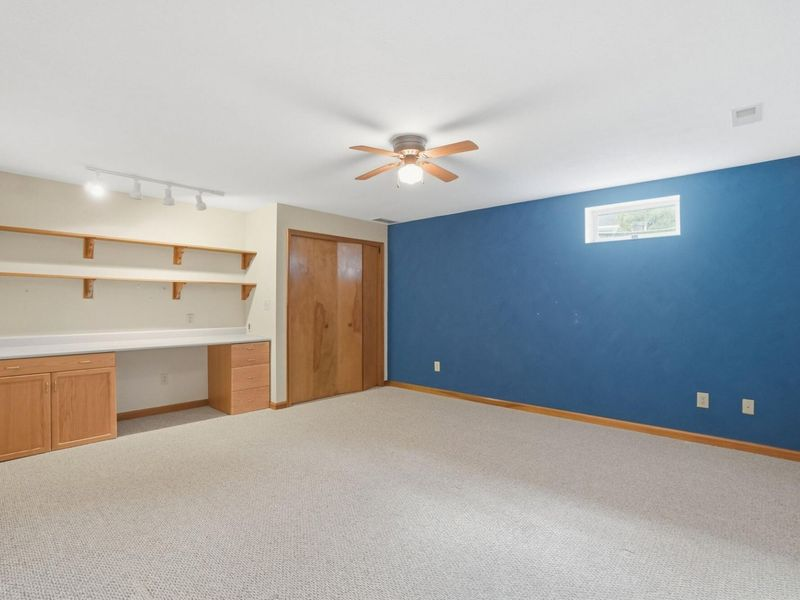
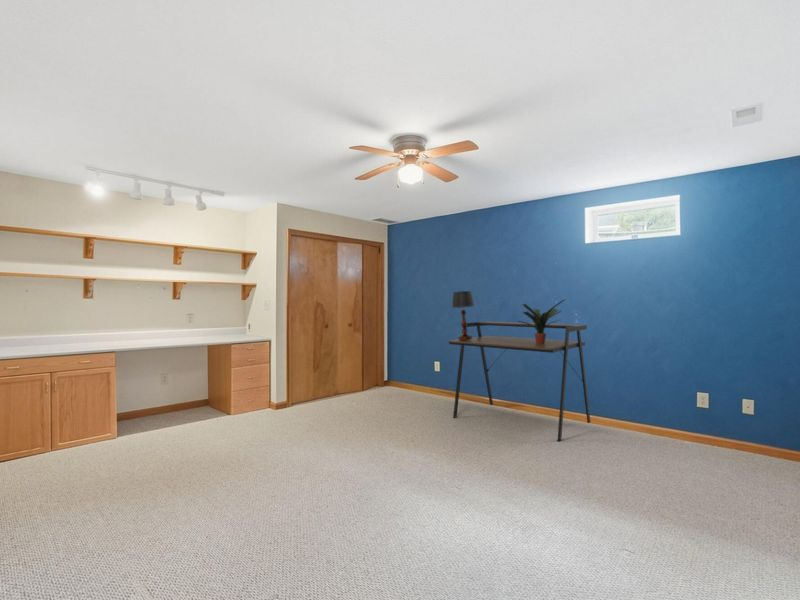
+ table lamp [450,290,476,340]
+ desk [447,320,592,442]
+ potted plant [517,298,567,344]
